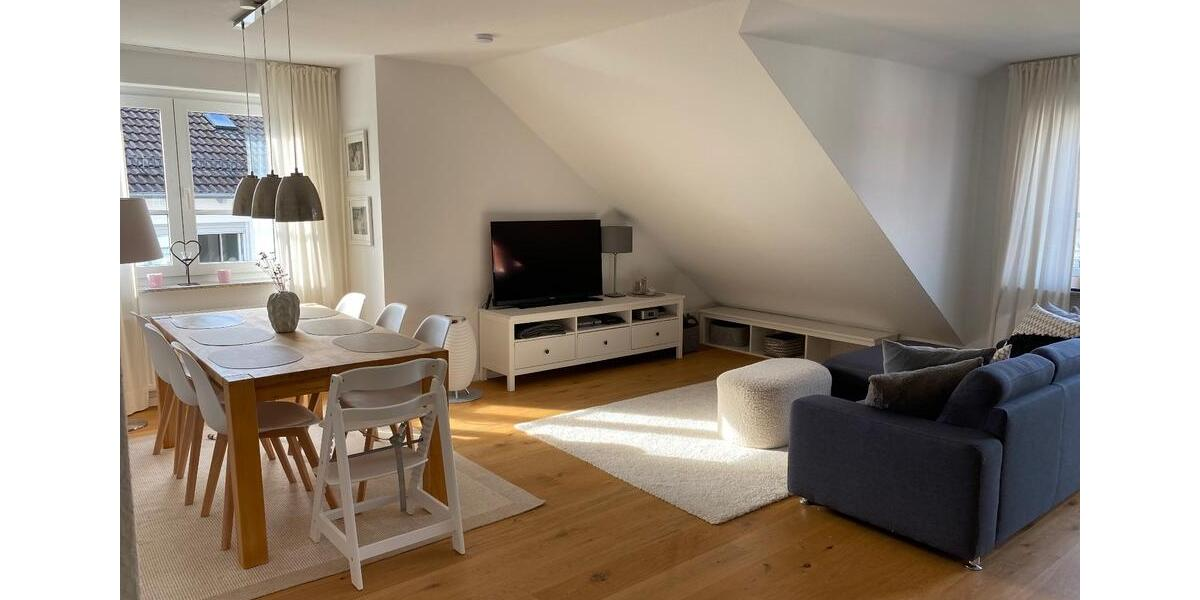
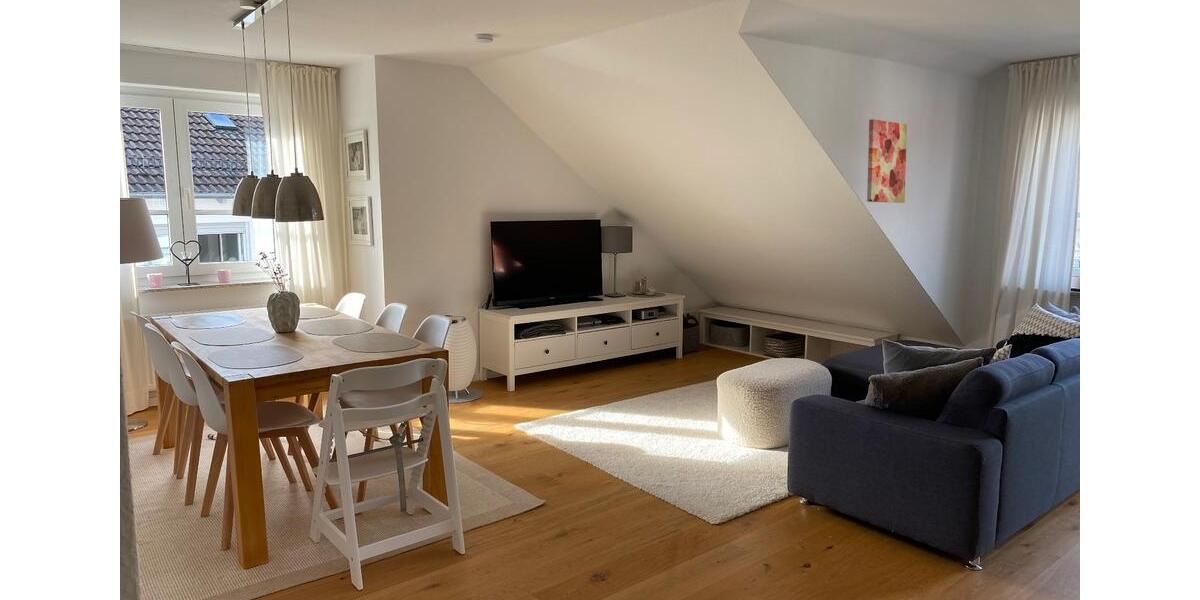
+ wall art [866,118,908,204]
